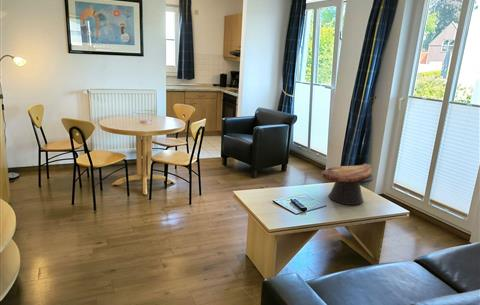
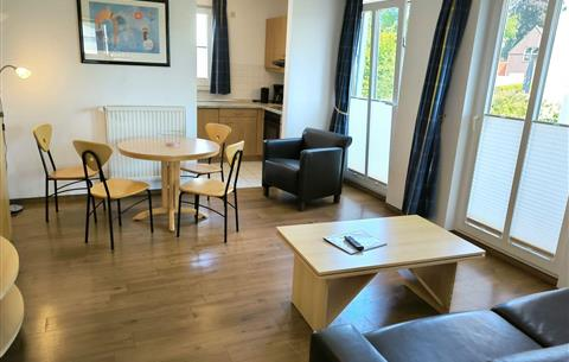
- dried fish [320,162,375,206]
